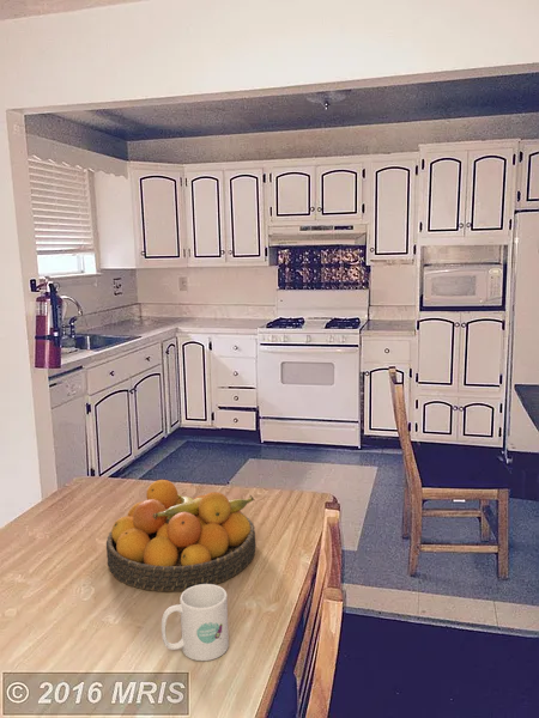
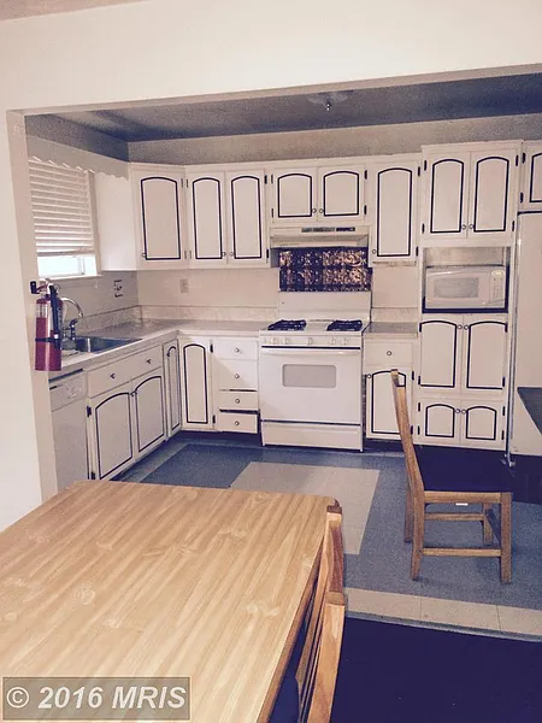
- fruit bowl [105,479,258,592]
- mug [161,584,230,662]
